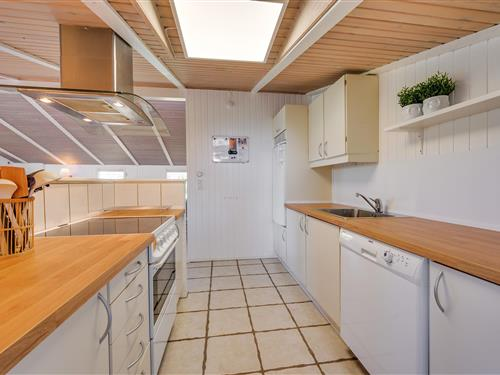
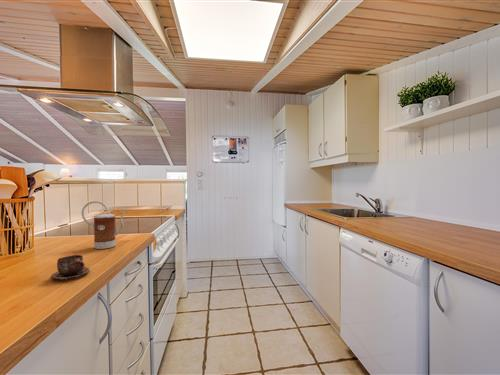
+ kettle [81,200,128,250]
+ cup [50,254,90,281]
